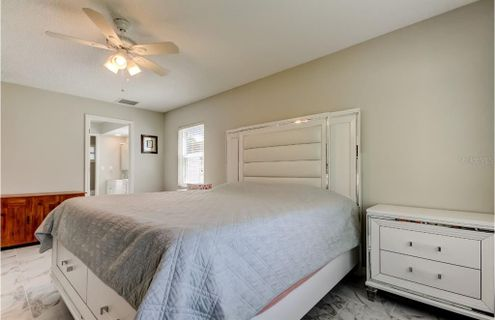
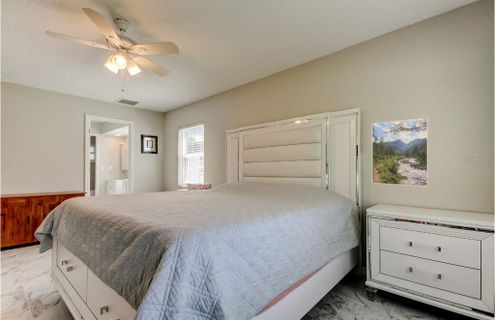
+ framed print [371,117,429,188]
